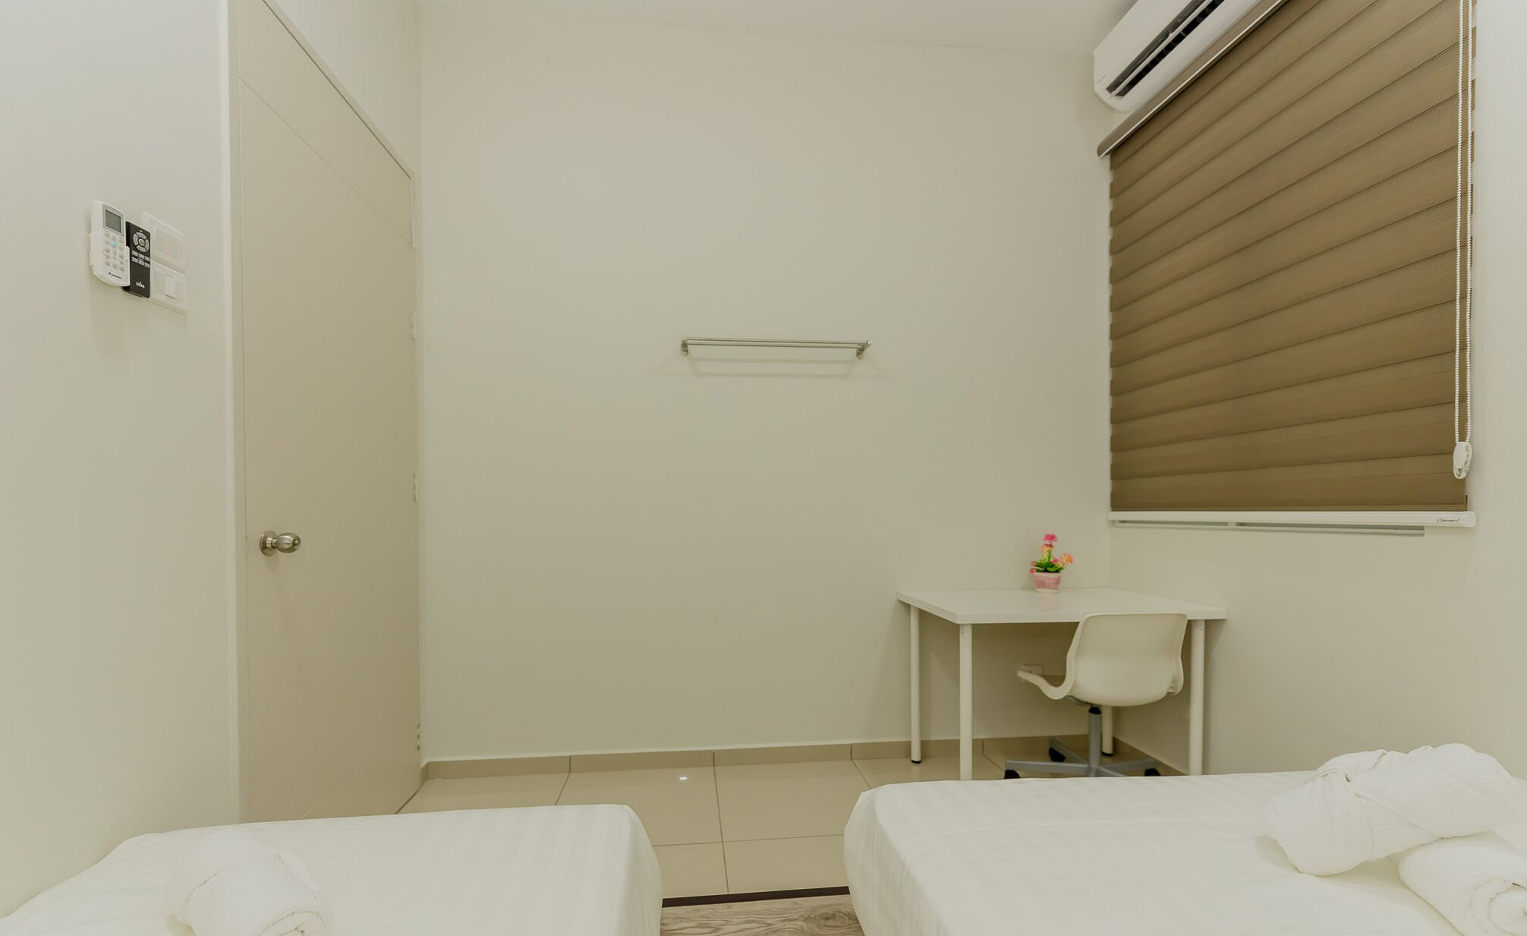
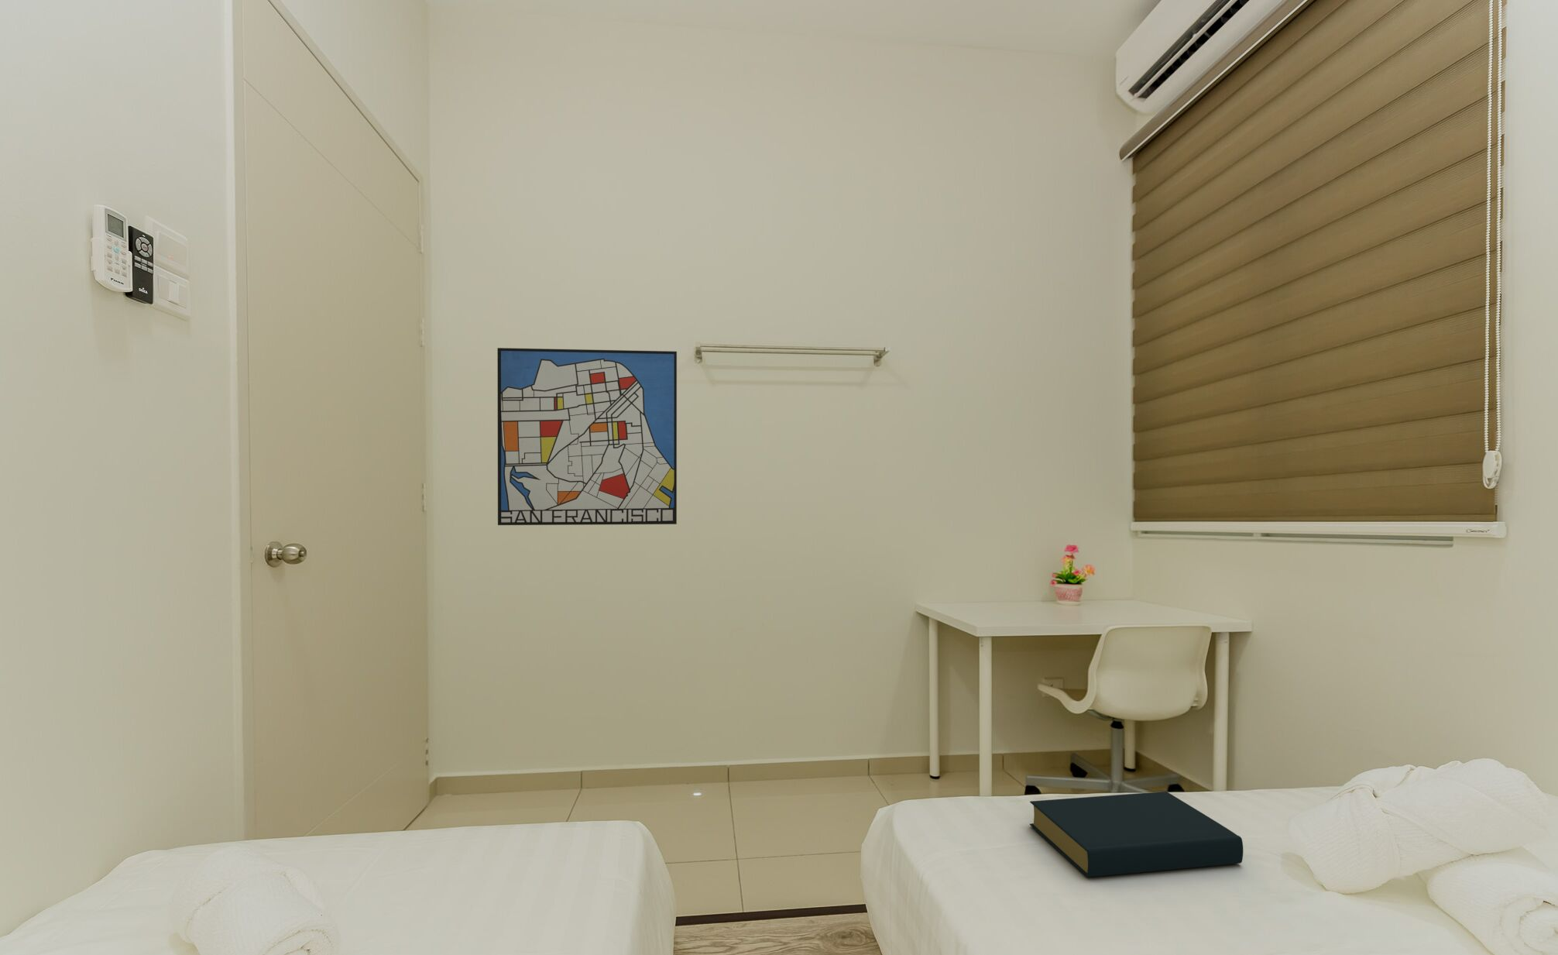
+ hardback book [1029,790,1243,877]
+ wall art [496,347,678,525]
